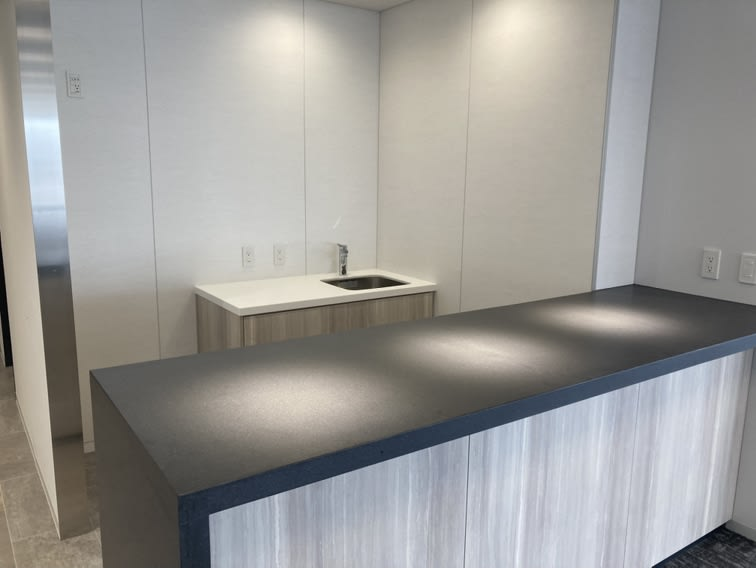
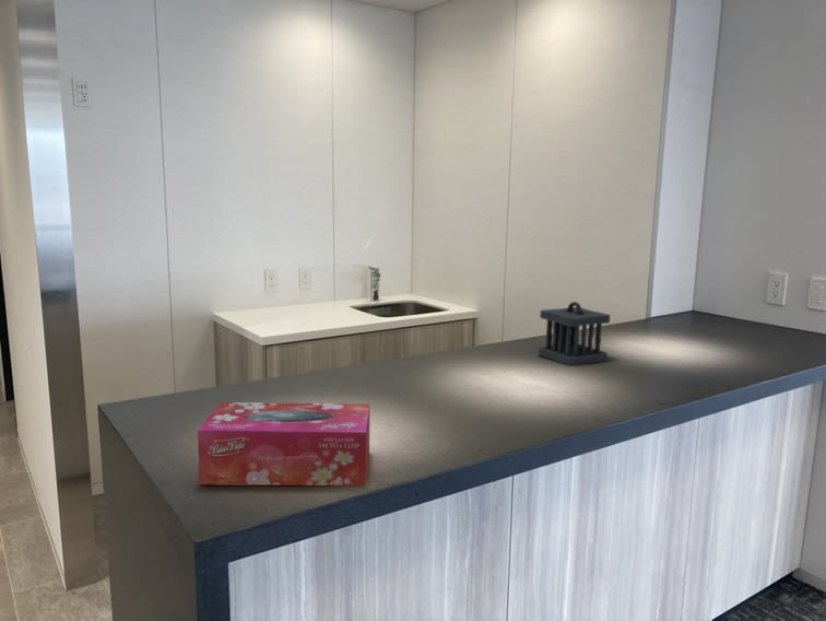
+ utensil holder [538,301,611,367]
+ tissue box [197,401,371,487]
